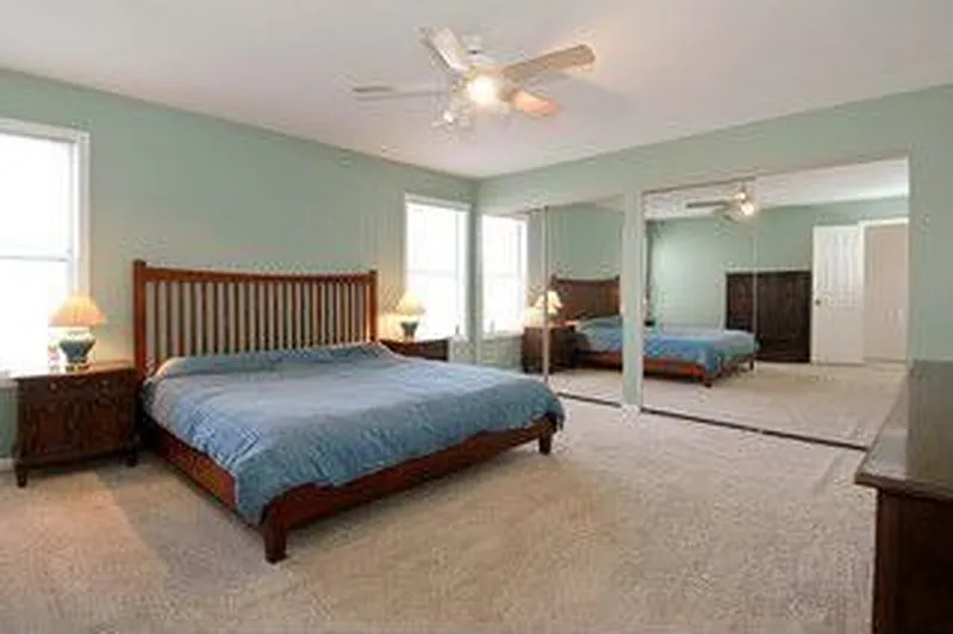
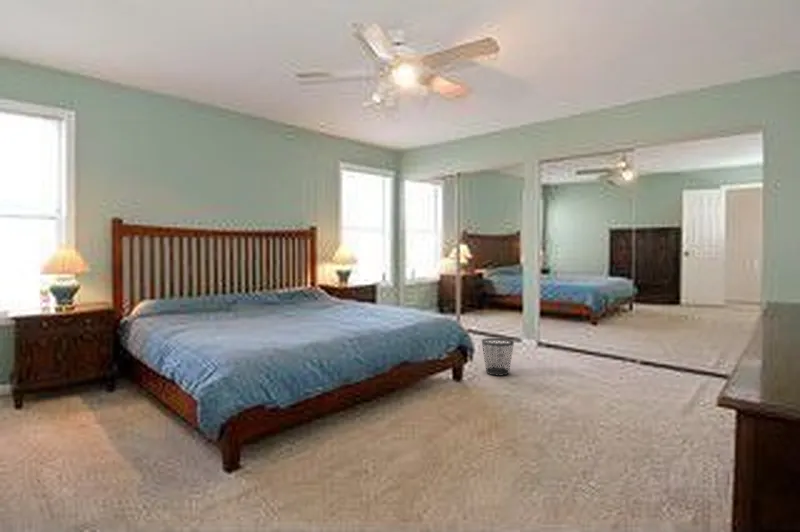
+ wastebasket [481,337,515,377]
